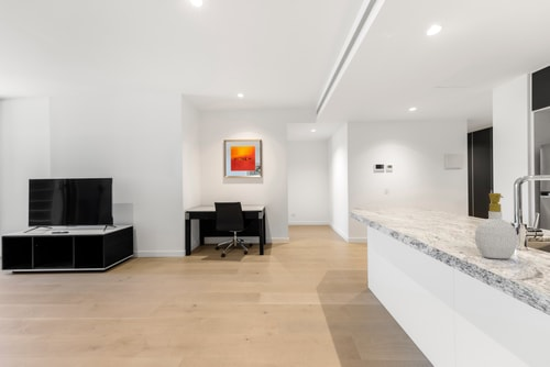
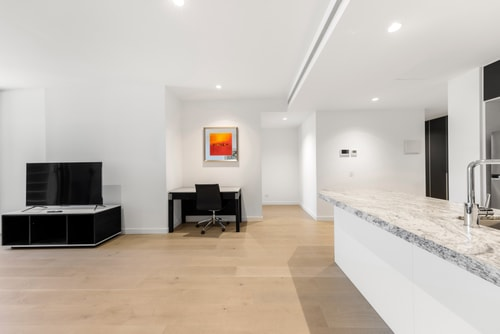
- soap bottle [474,192,518,260]
